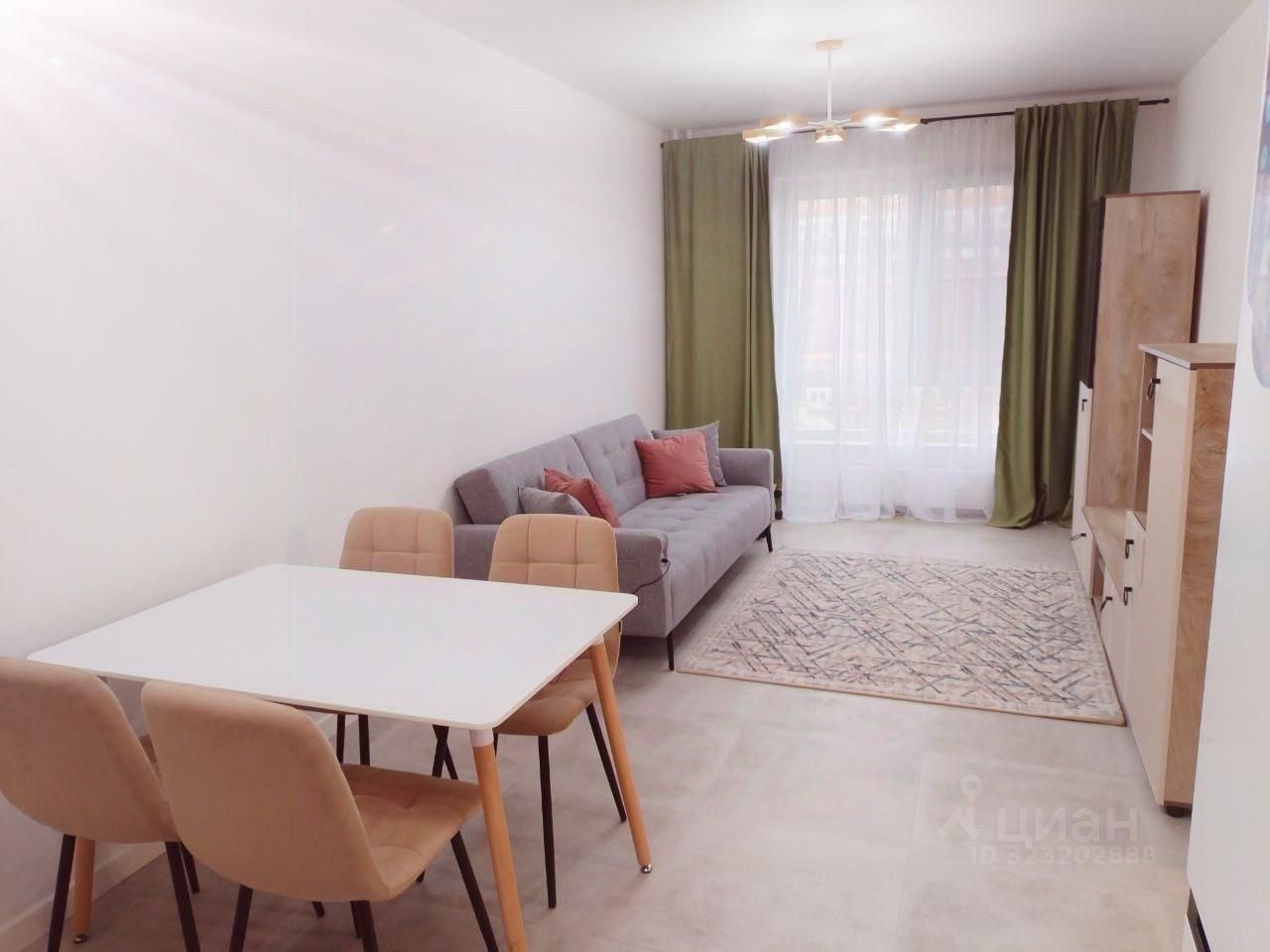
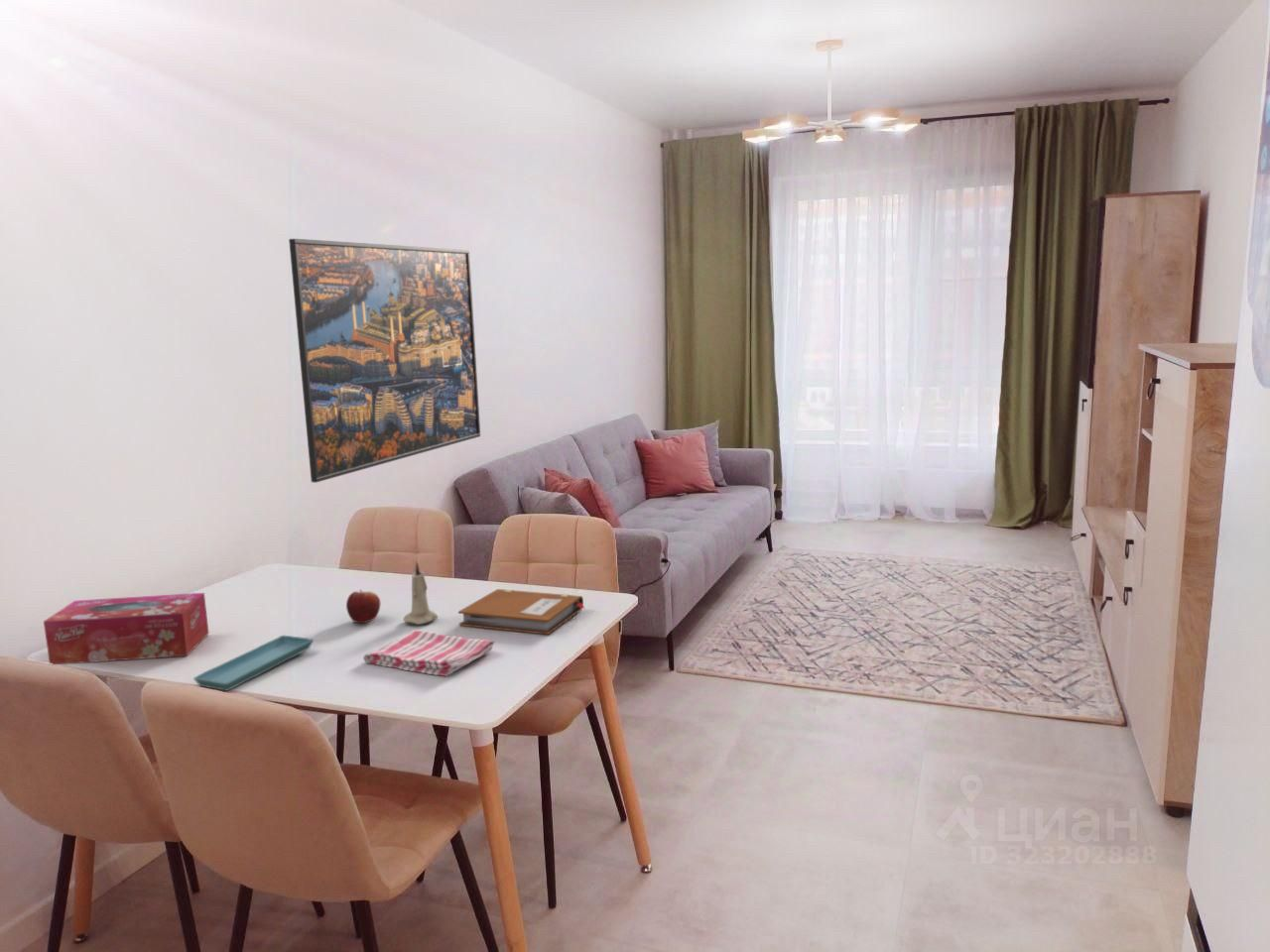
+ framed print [288,238,481,484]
+ tissue box [43,592,210,665]
+ fruit [345,589,381,624]
+ dish towel [362,629,495,677]
+ notebook [457,588,585,636]
+ saucer [192,635,315,691]
+ candle [402,560,439,626]
